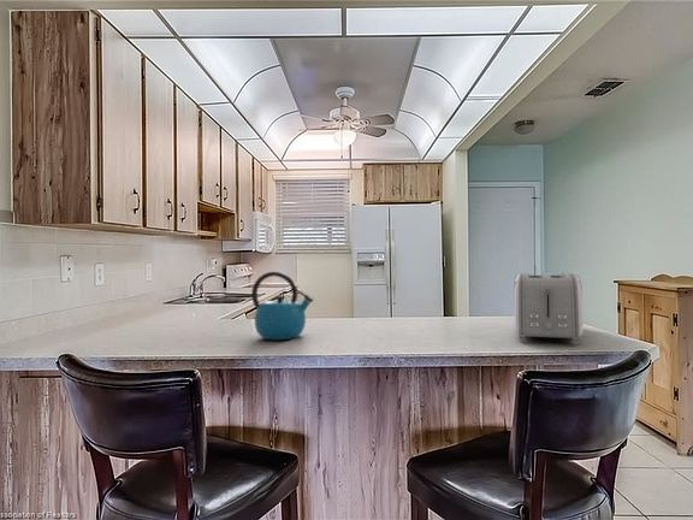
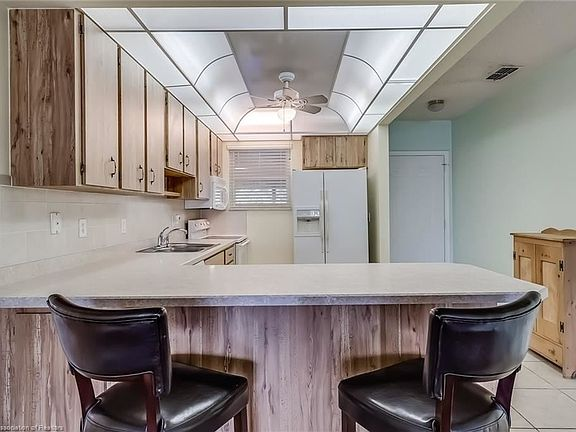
- kettle [250,271,315,341]
- toaster [513,271,585,344]
